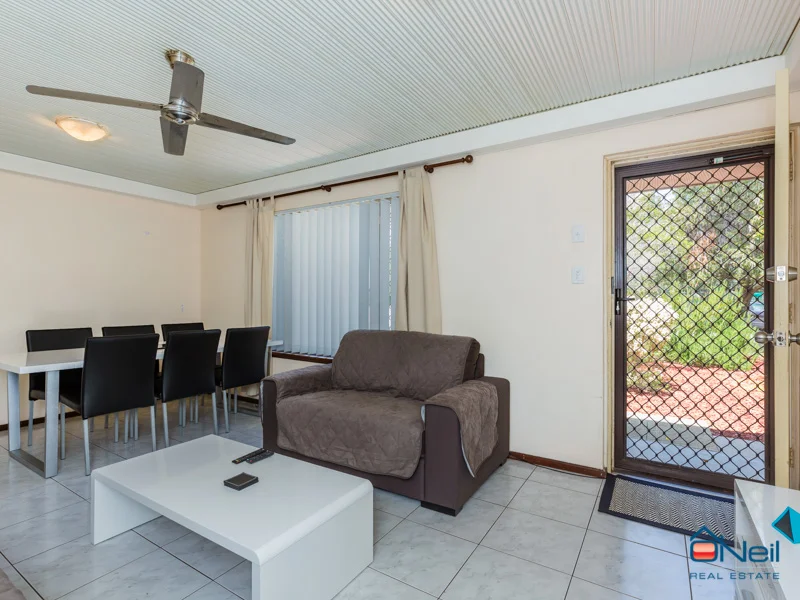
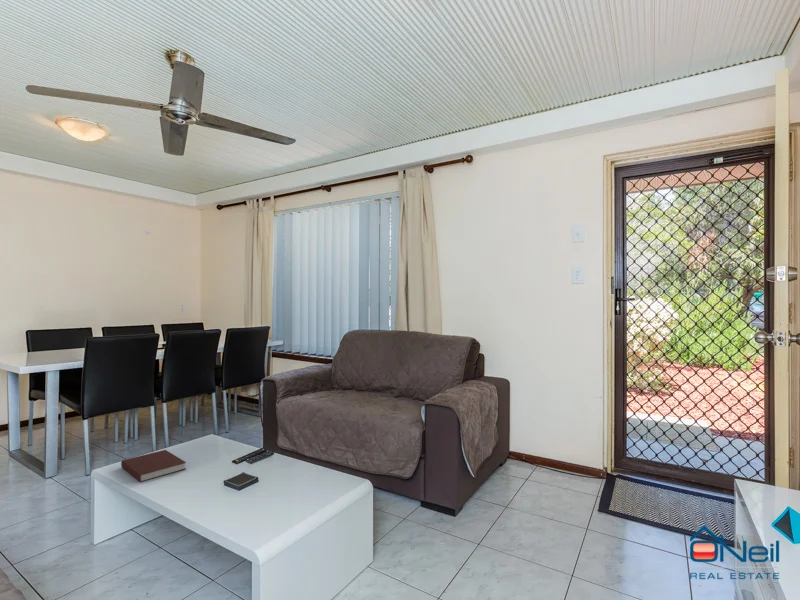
+ notebook [120,449,187,483]
